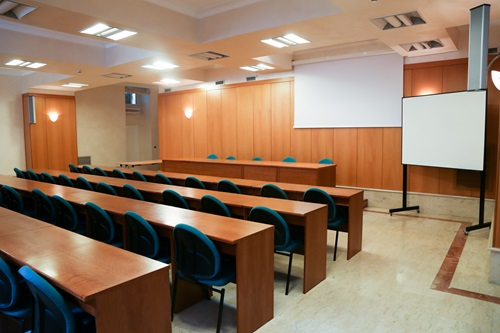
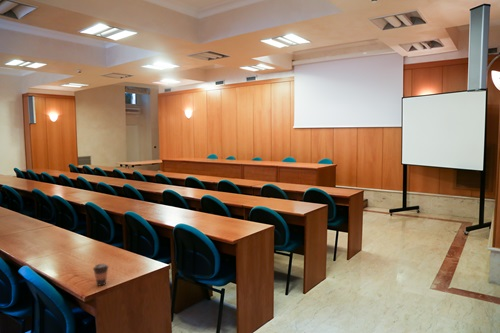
+ coffee cup [92,263,110,286]
